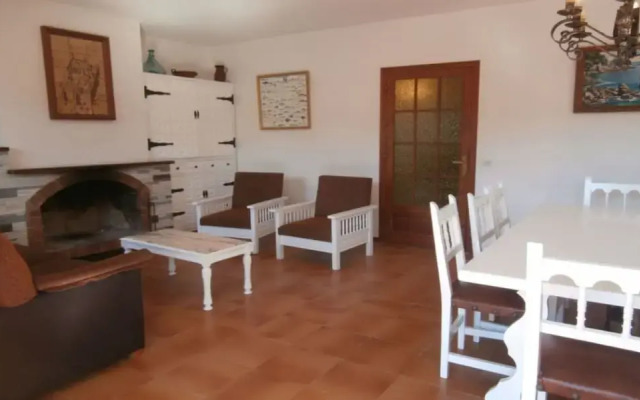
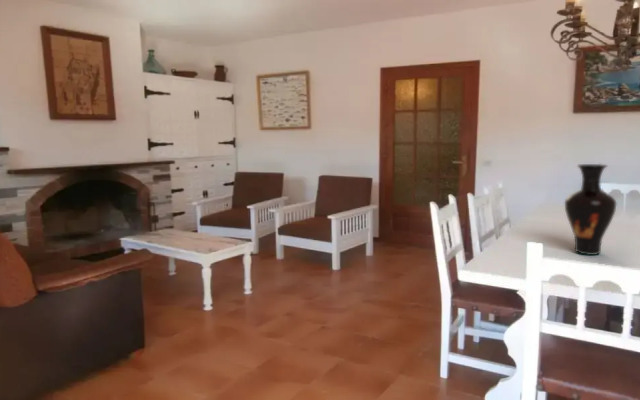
+ vase [564,163,618,256]
